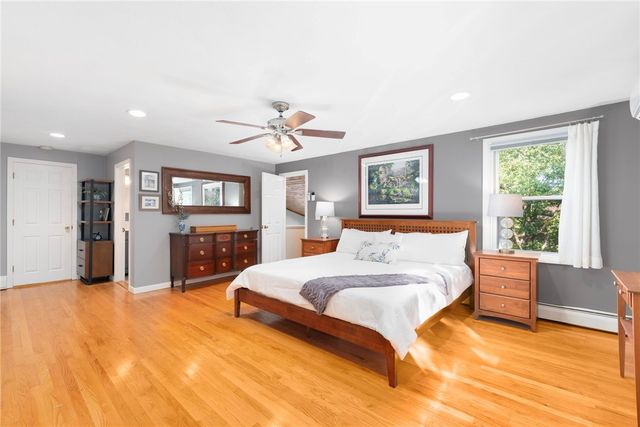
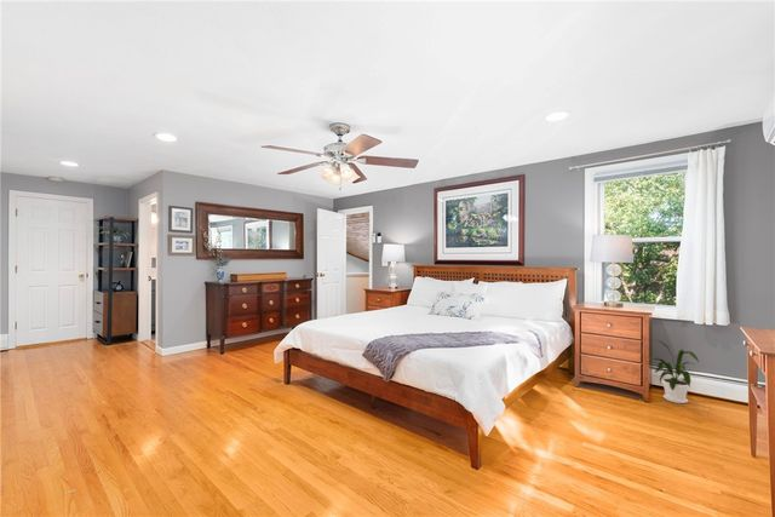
+ house plant [648,338,700,404]
